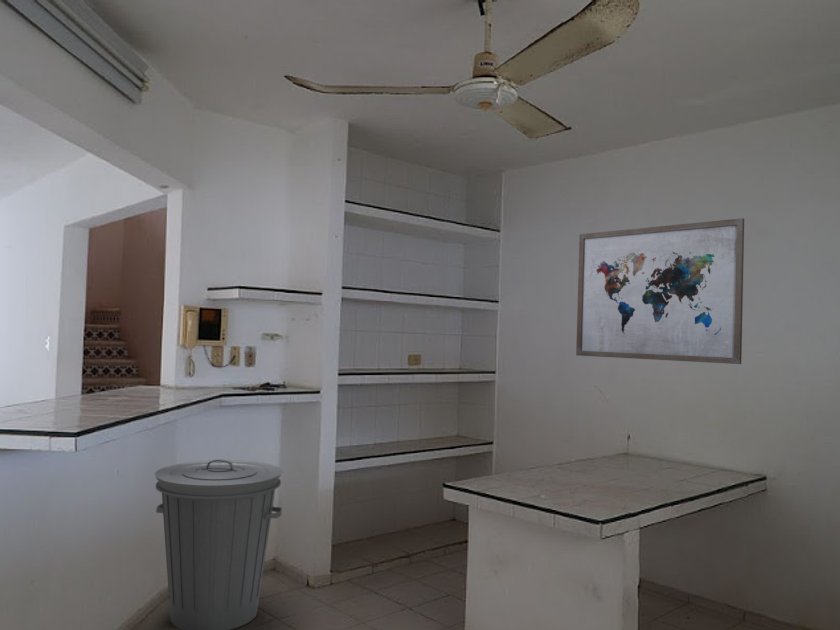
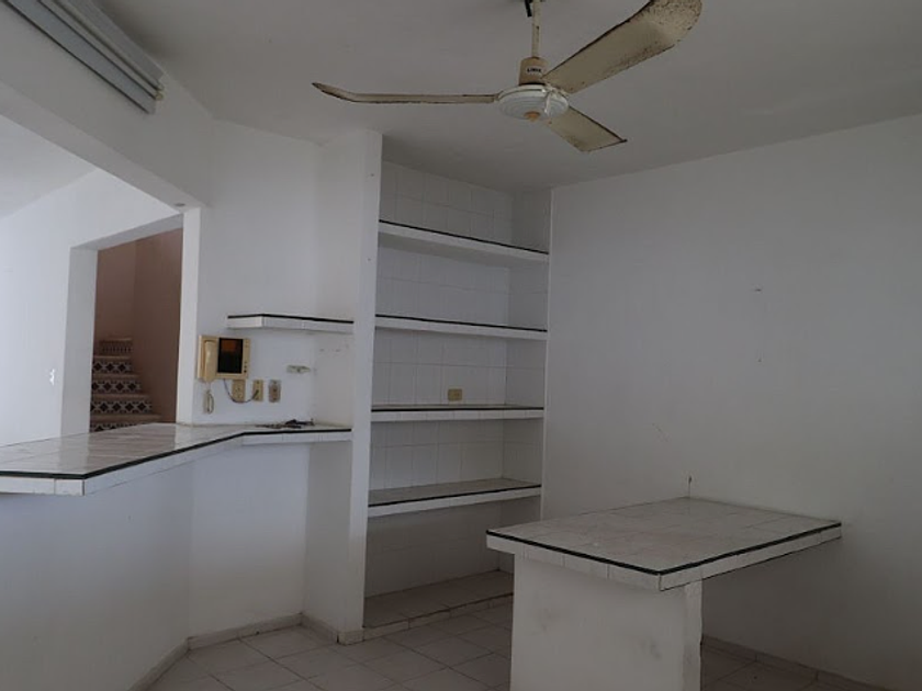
- trash can [154,458,284,630]
- wall art [575,217,745,365]
